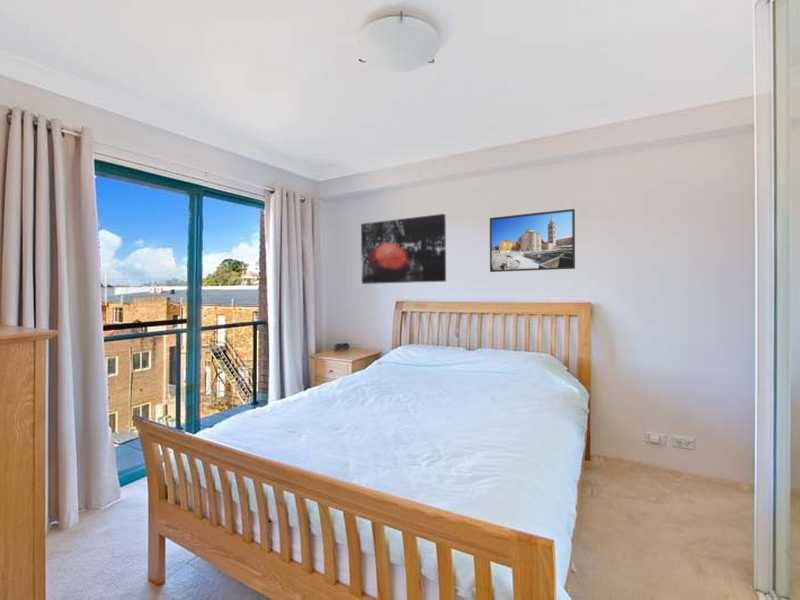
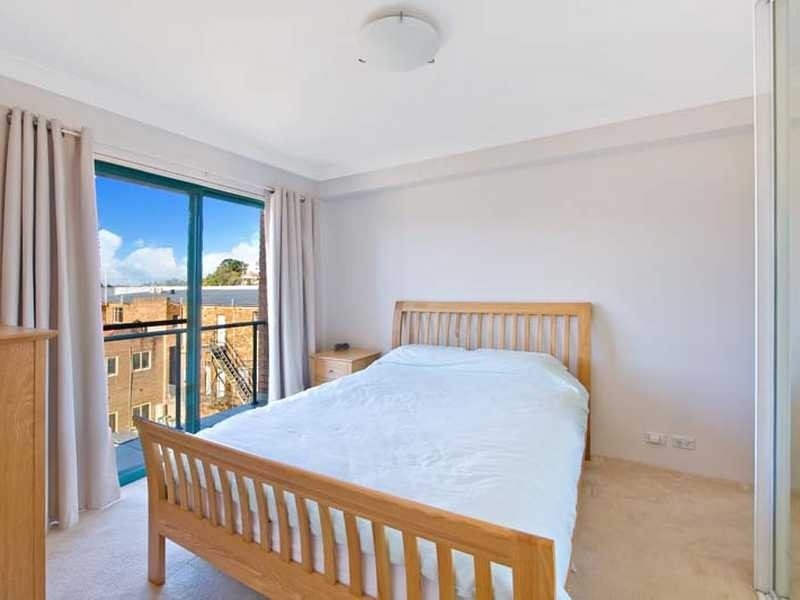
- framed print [489,208,576,273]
- wall art [360,213,447,285]
